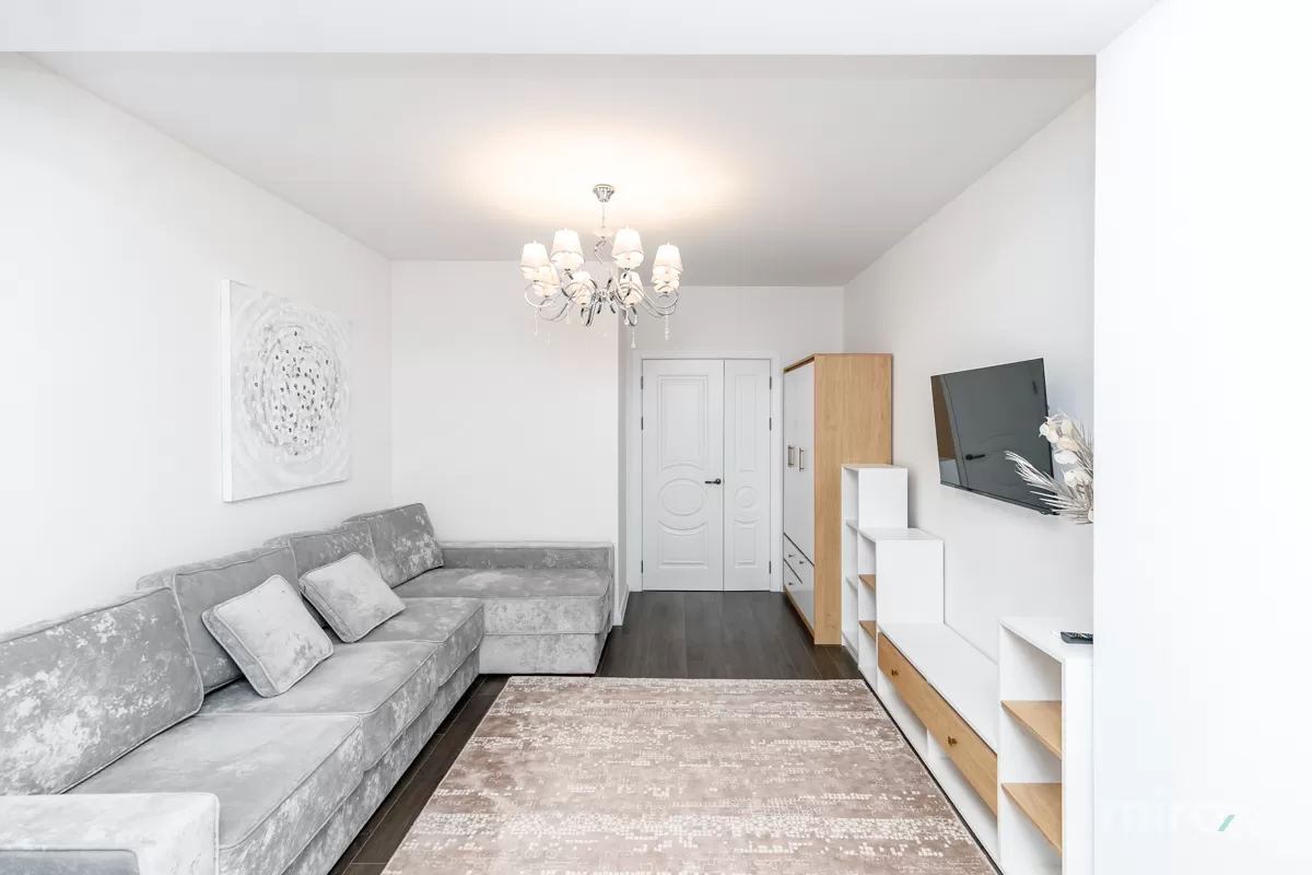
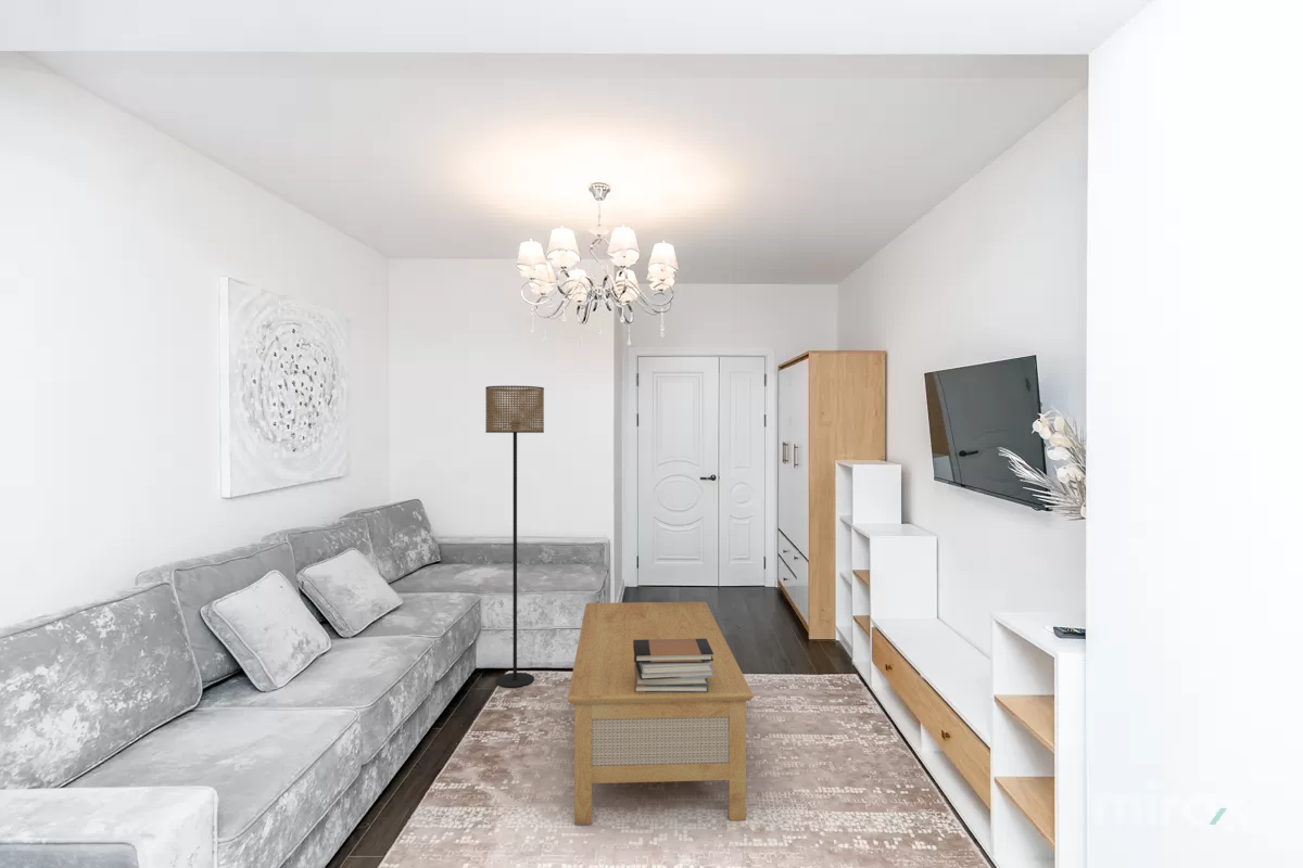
+ book stack [633,639,714,692]
+ coffee table [567,601,755,826]
+ floor lamp [484,385,545,689]
